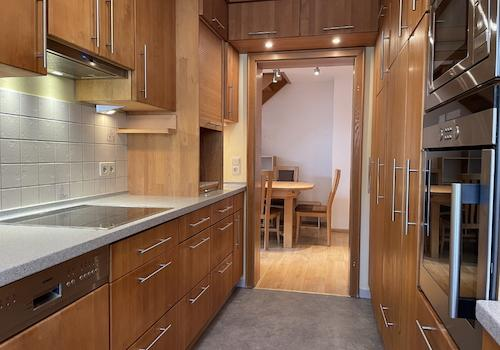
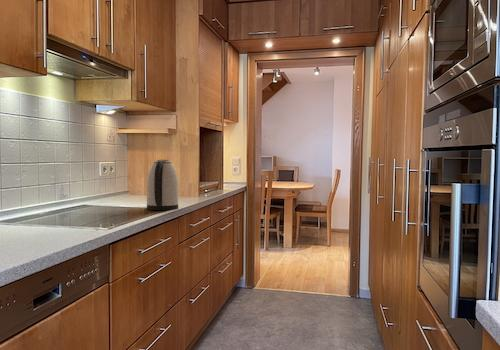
+ kettle [146,159,179,211]
